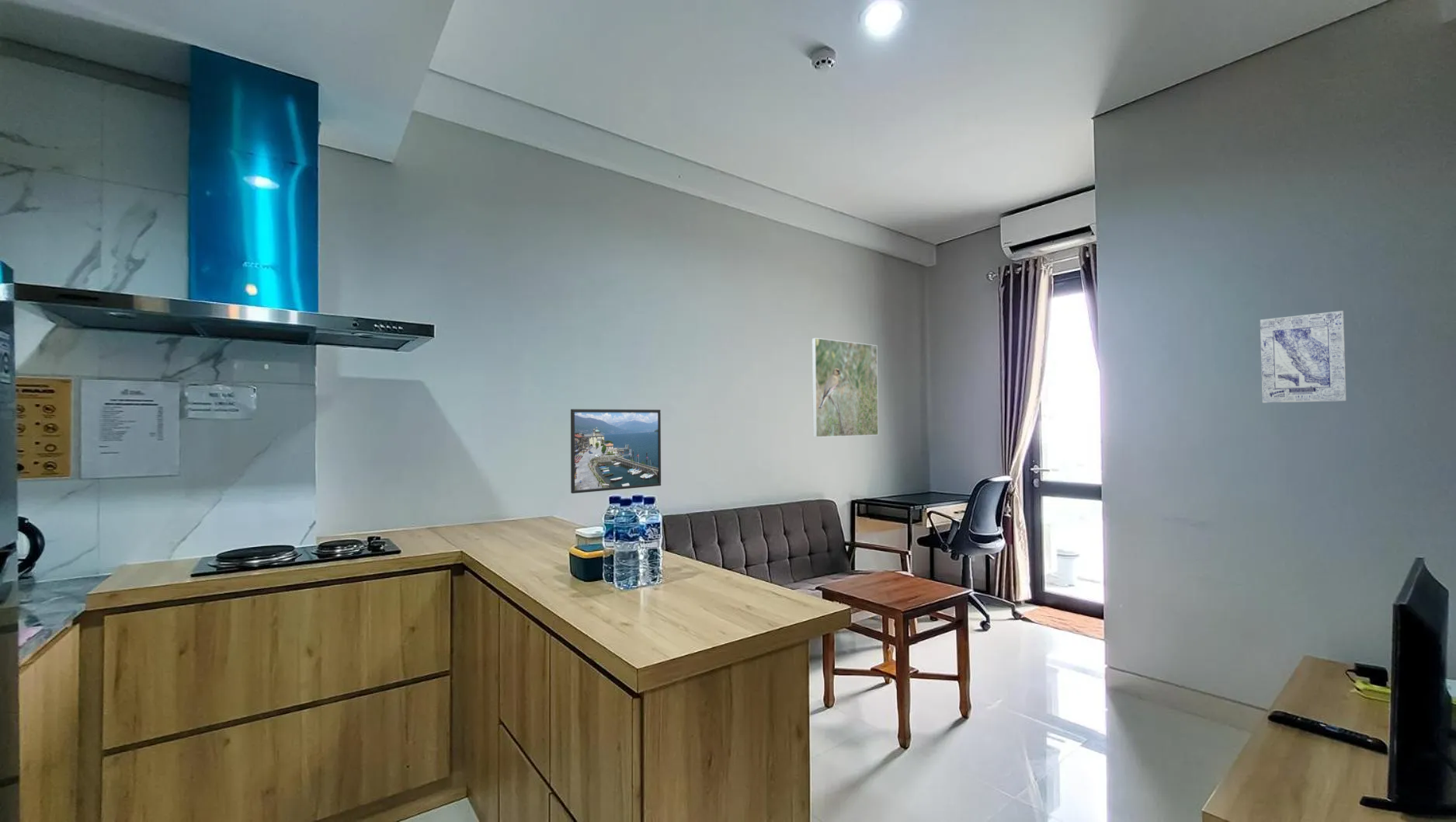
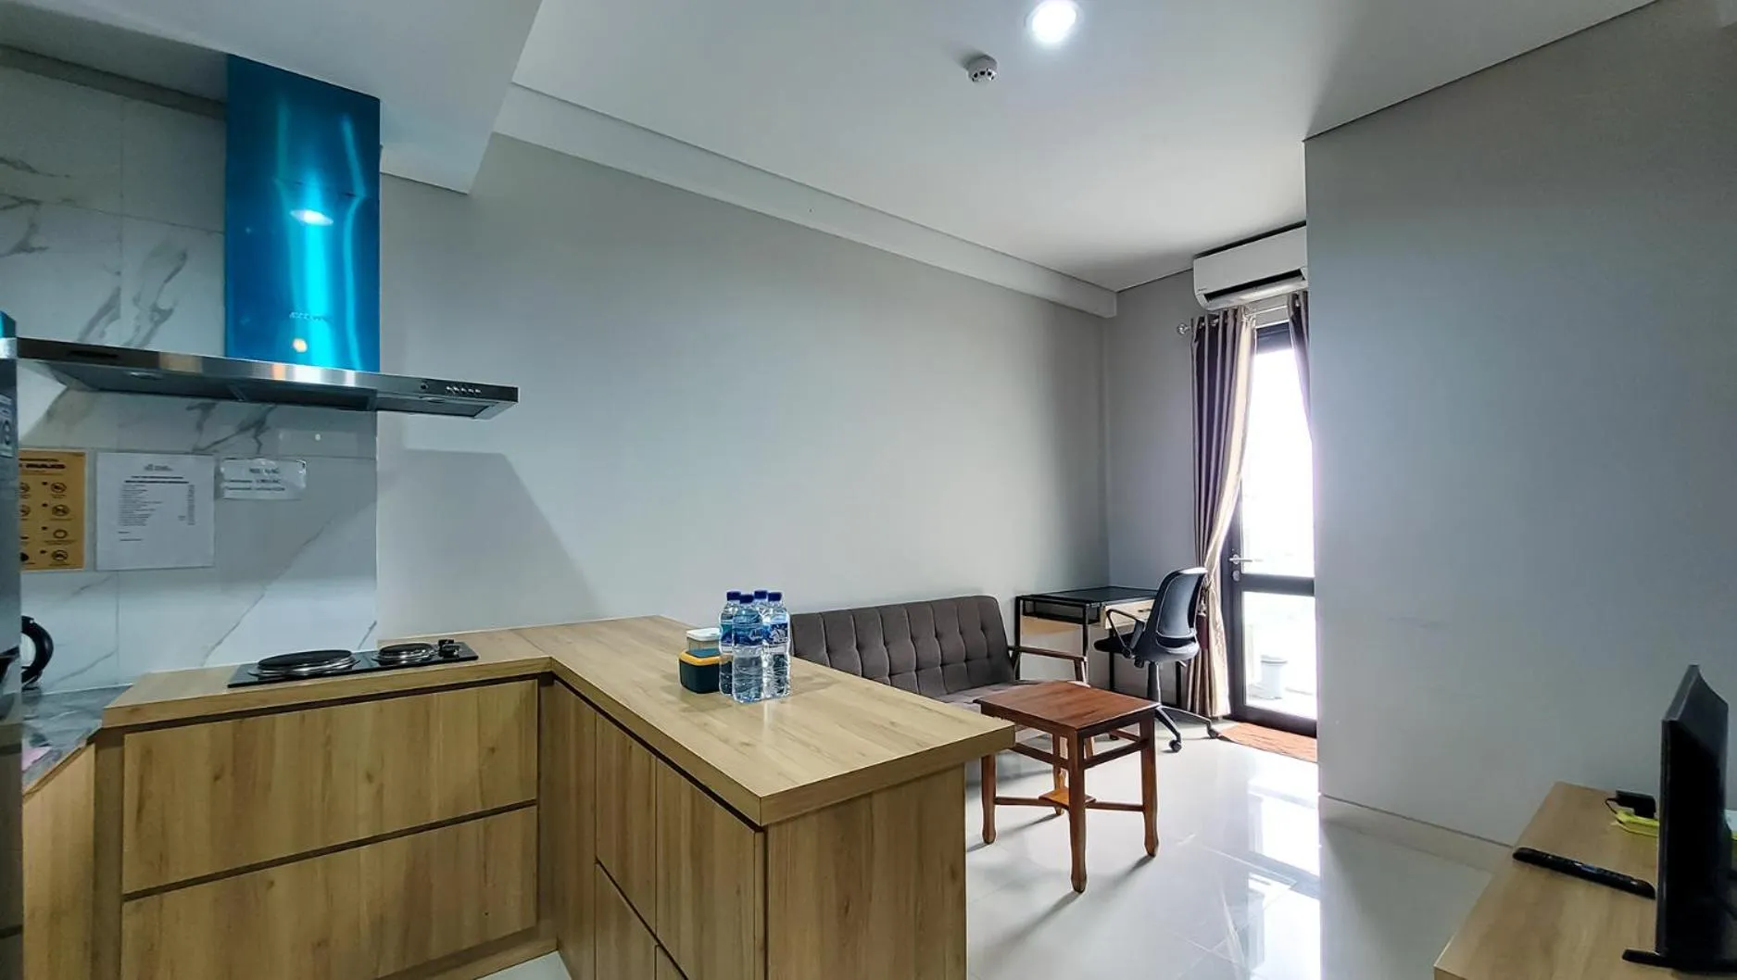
- wall art [1260,310,1347,404]
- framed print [811,337,879,438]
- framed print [570,409,662,494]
